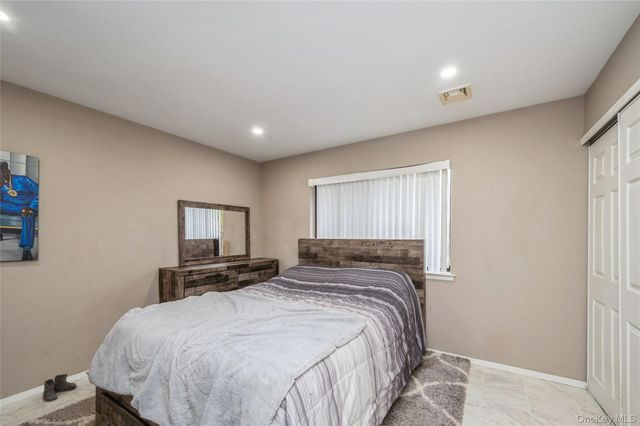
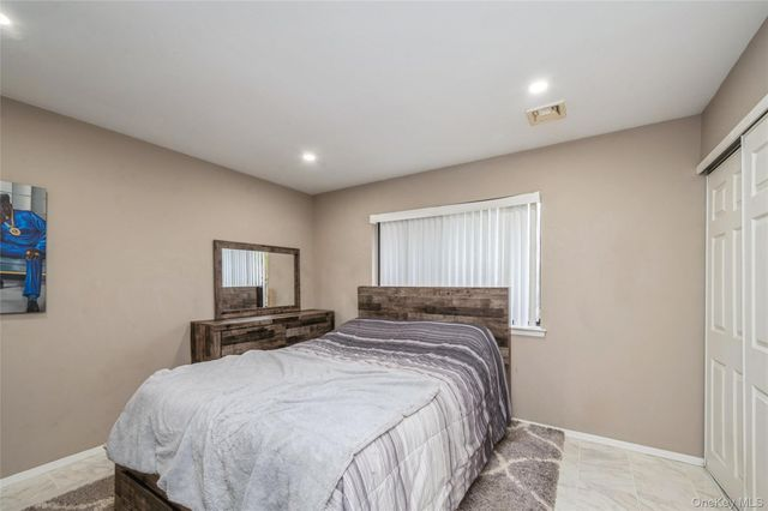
- boots [42,373,77,403]
